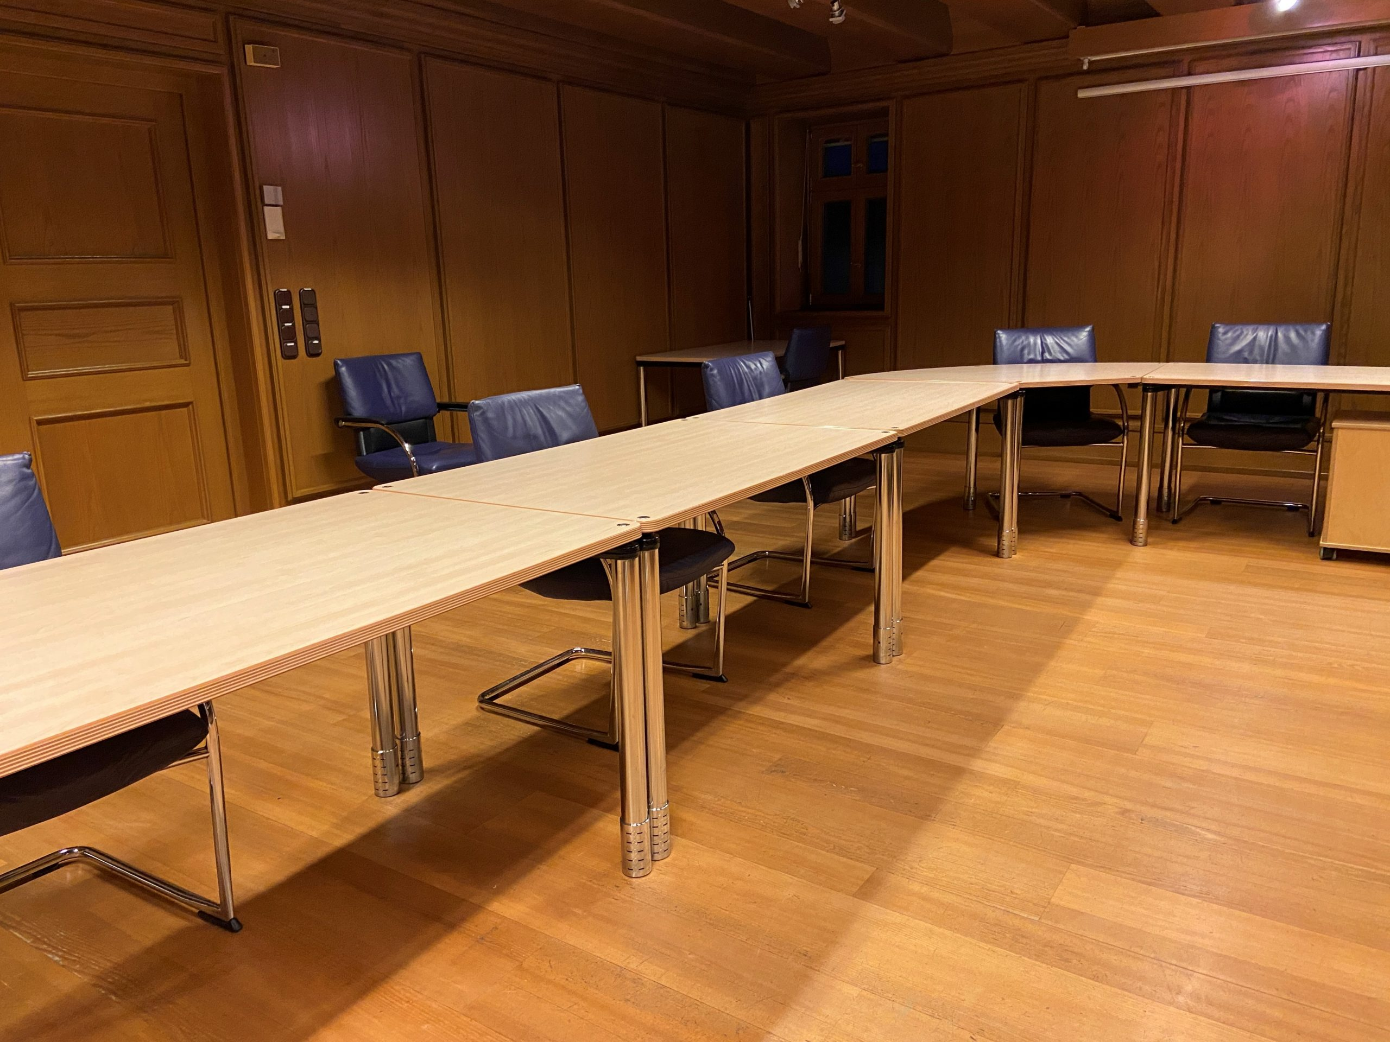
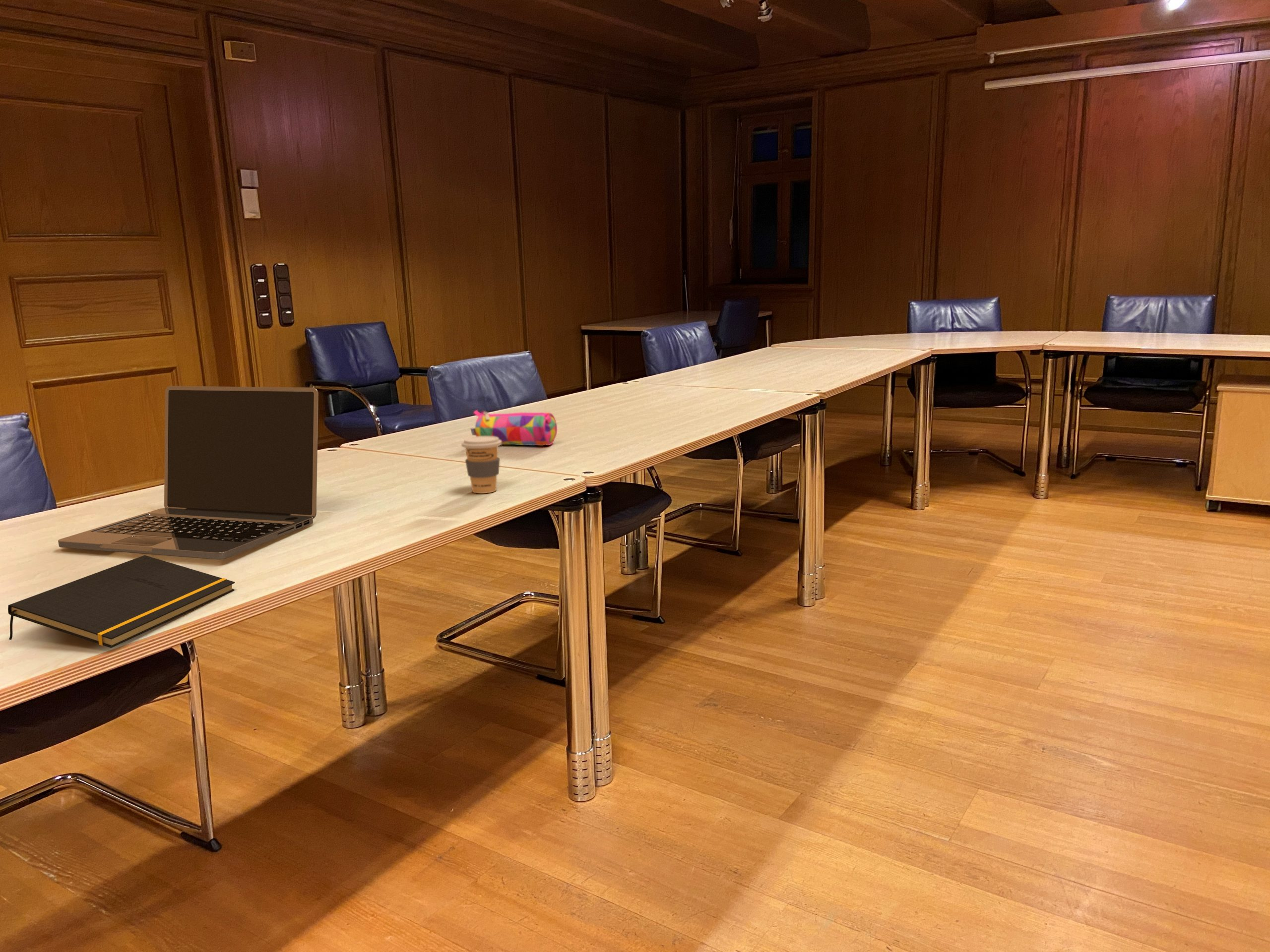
+ notepad [7,555,235,649]
+ coffee cup [461,436,502,494]
+ laptop [58,386,319,560]
+ pencil case [470,410,558,446]
